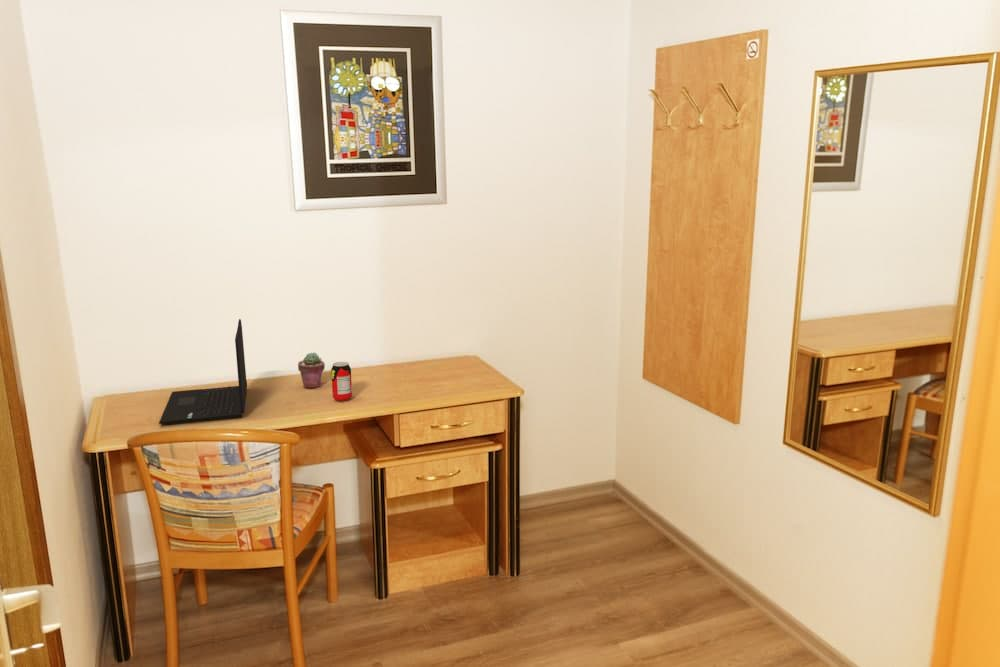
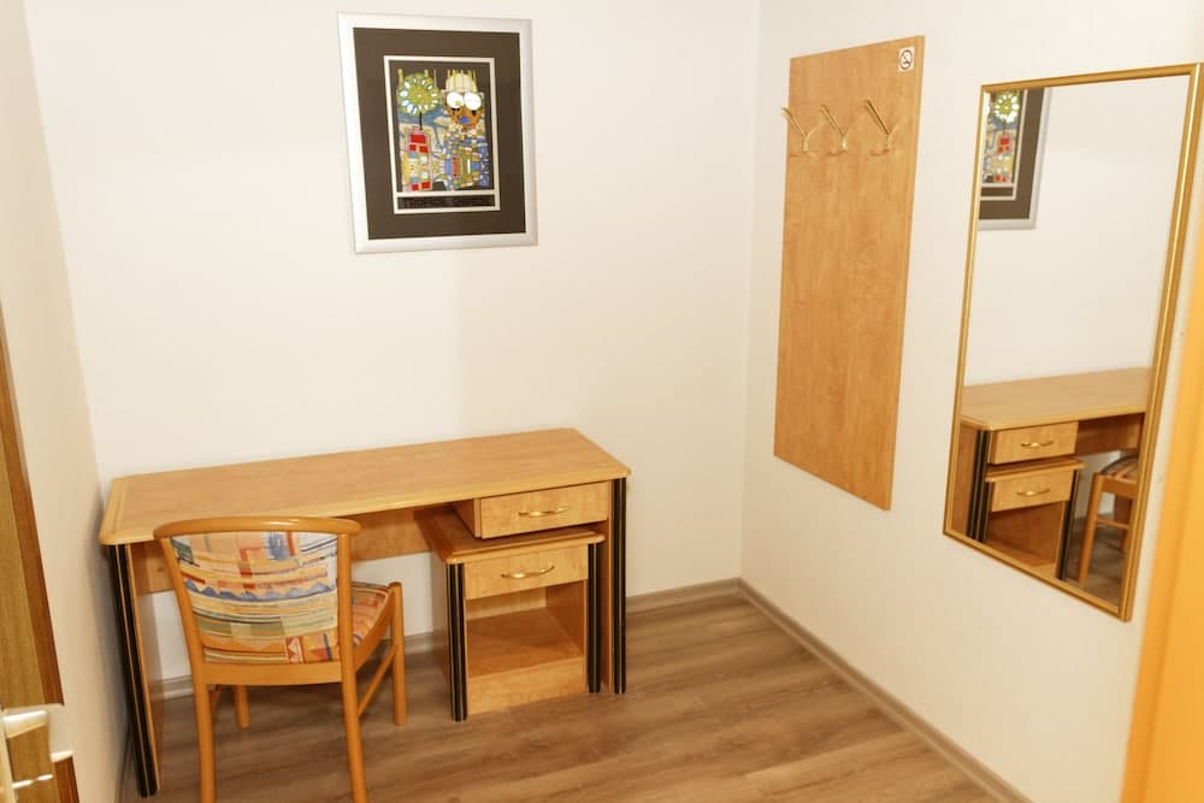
- beverage can [330,361,353,402]
- laptop [158,318,248,425]
- potted succulent [297,351,326,389]
